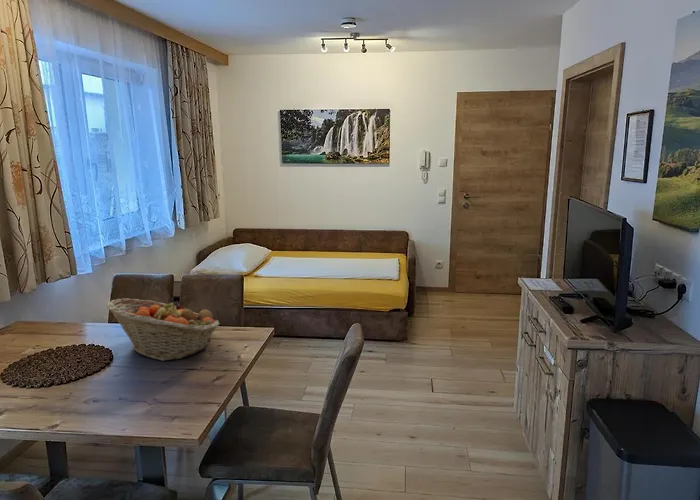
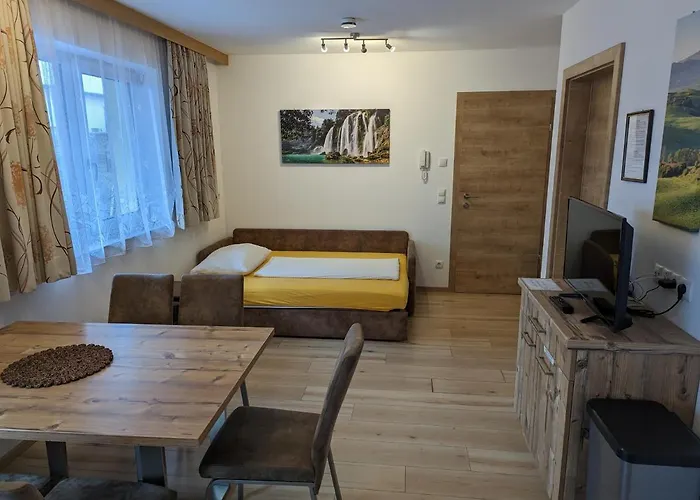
- fruit basket [106,298,220,362]
